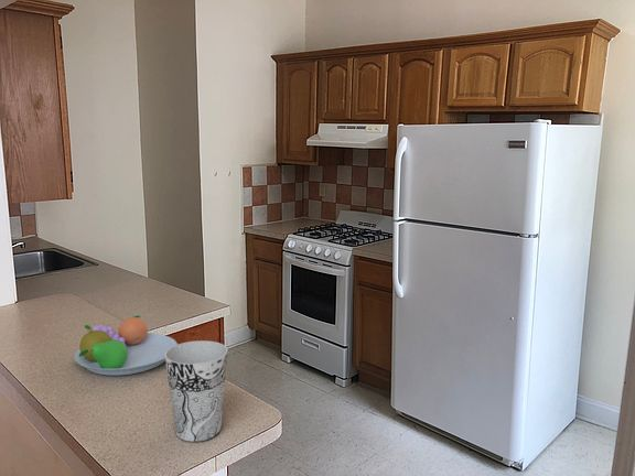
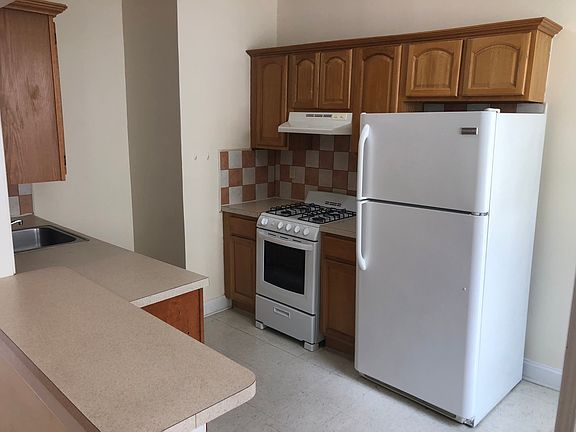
- fruit bowl [73,314,179,377]
- cup [164,339,229,443]
